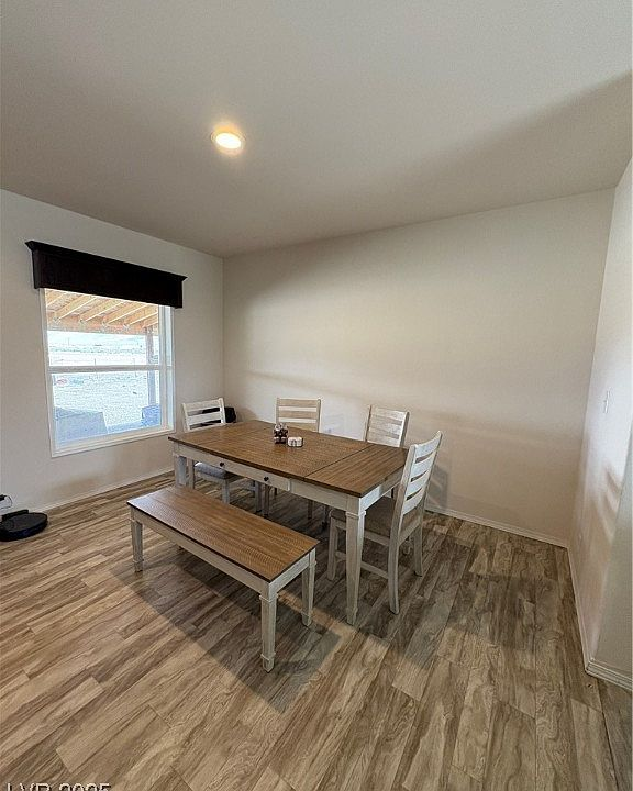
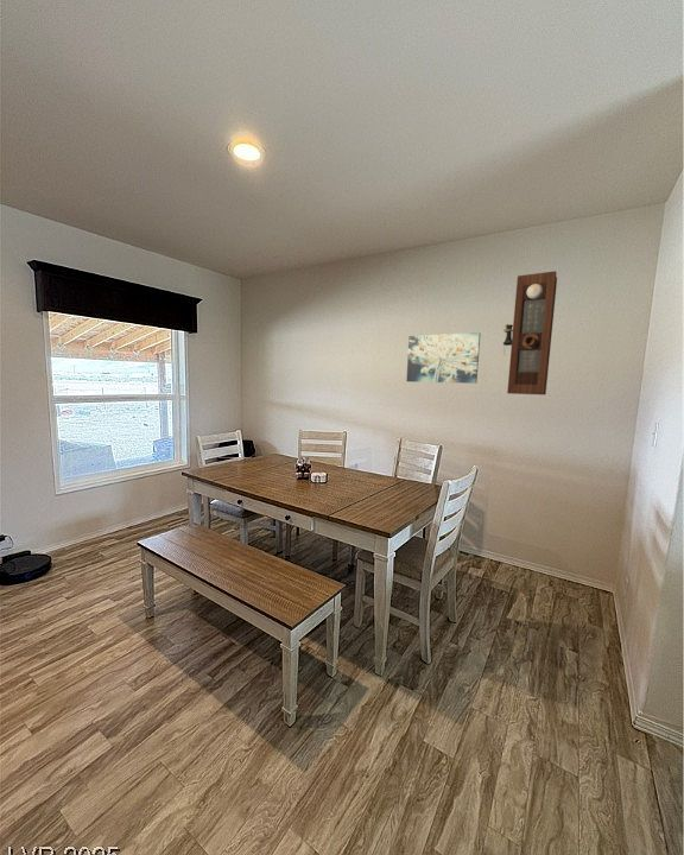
+ wall art [405,331,482,385]
+ pendulum clock [502,270,558,395]
